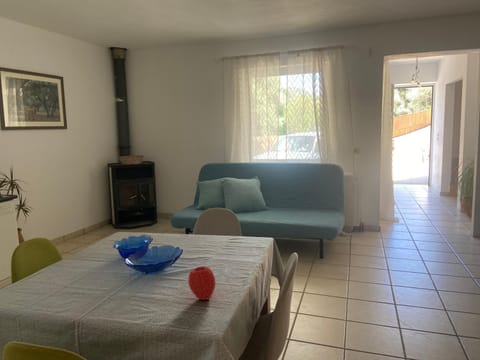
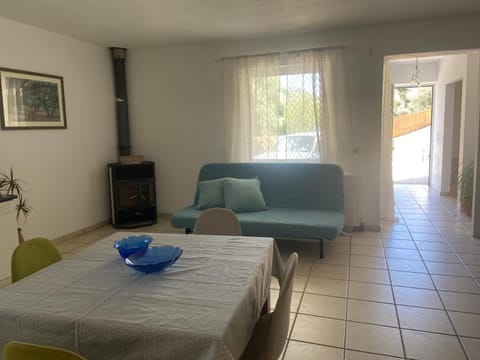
- apple [187,265,217,301]
